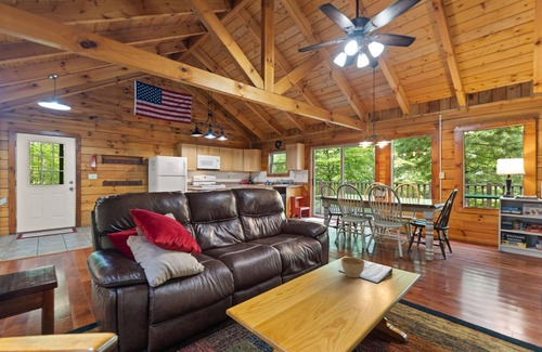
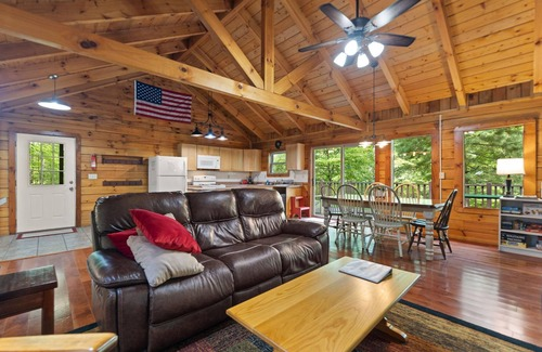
- planter bowl [340,256,365,279]
